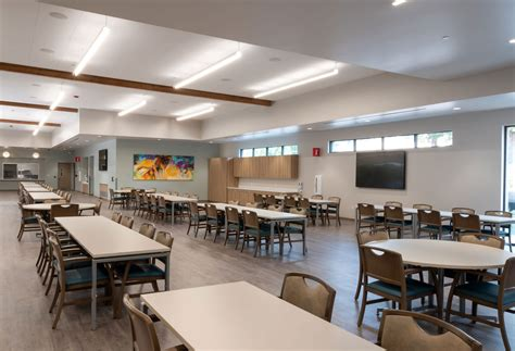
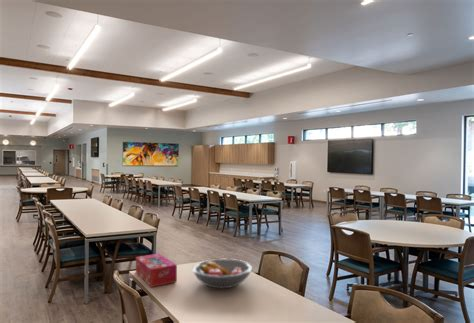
+ fruit bowl [191,258,253,289]
+ tissue box [135,253,178,288]
